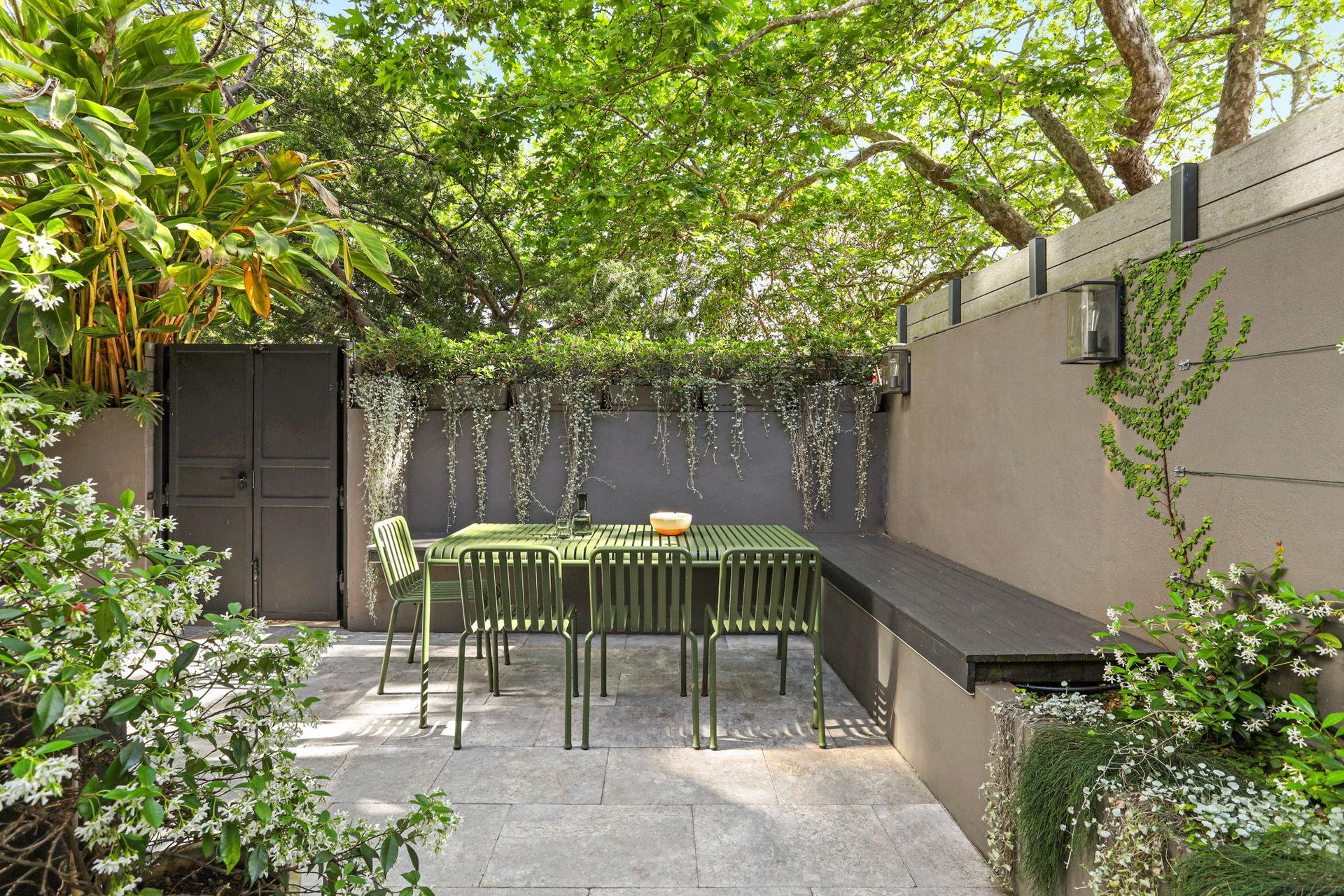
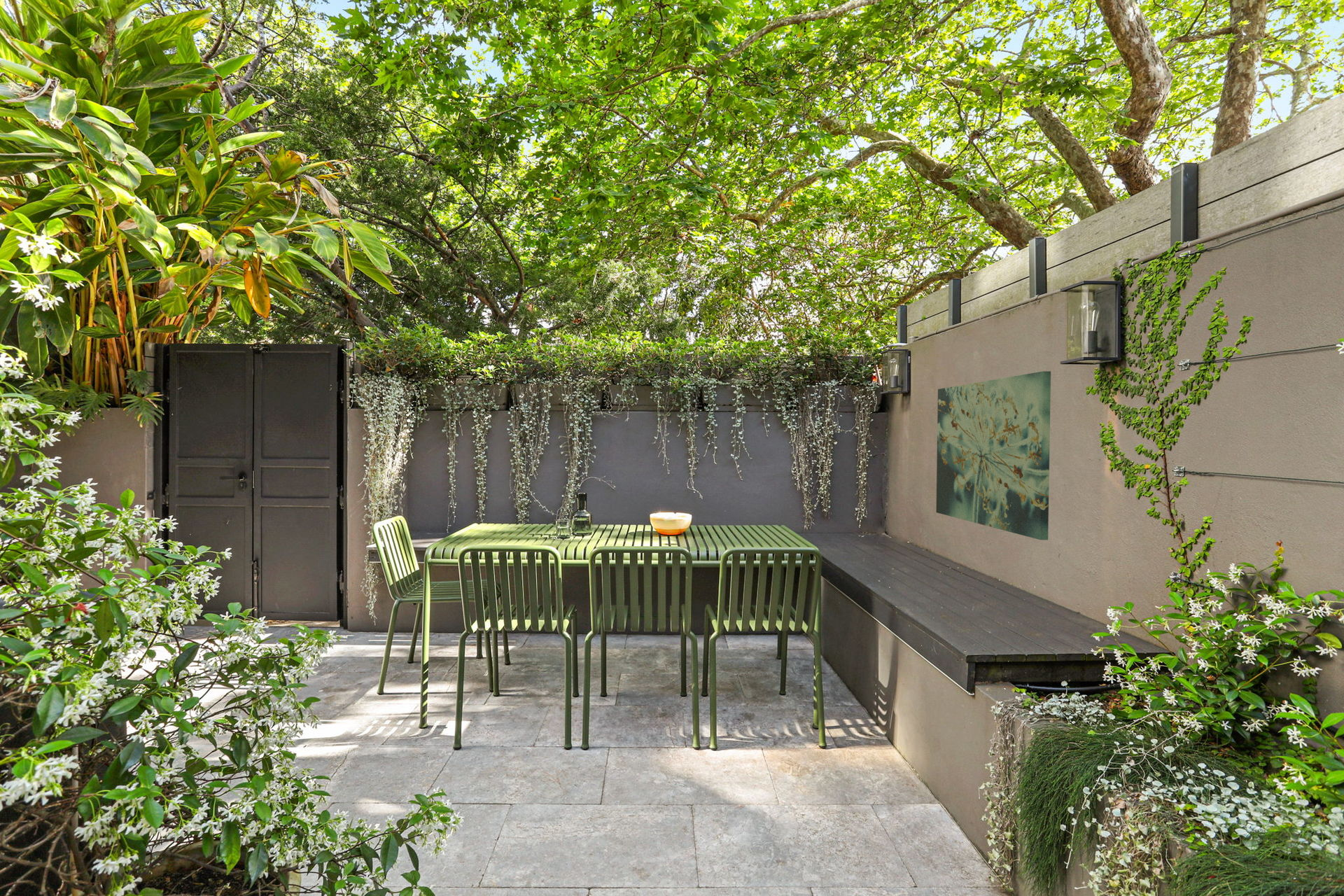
+ wall art [935,370,1051,540]
